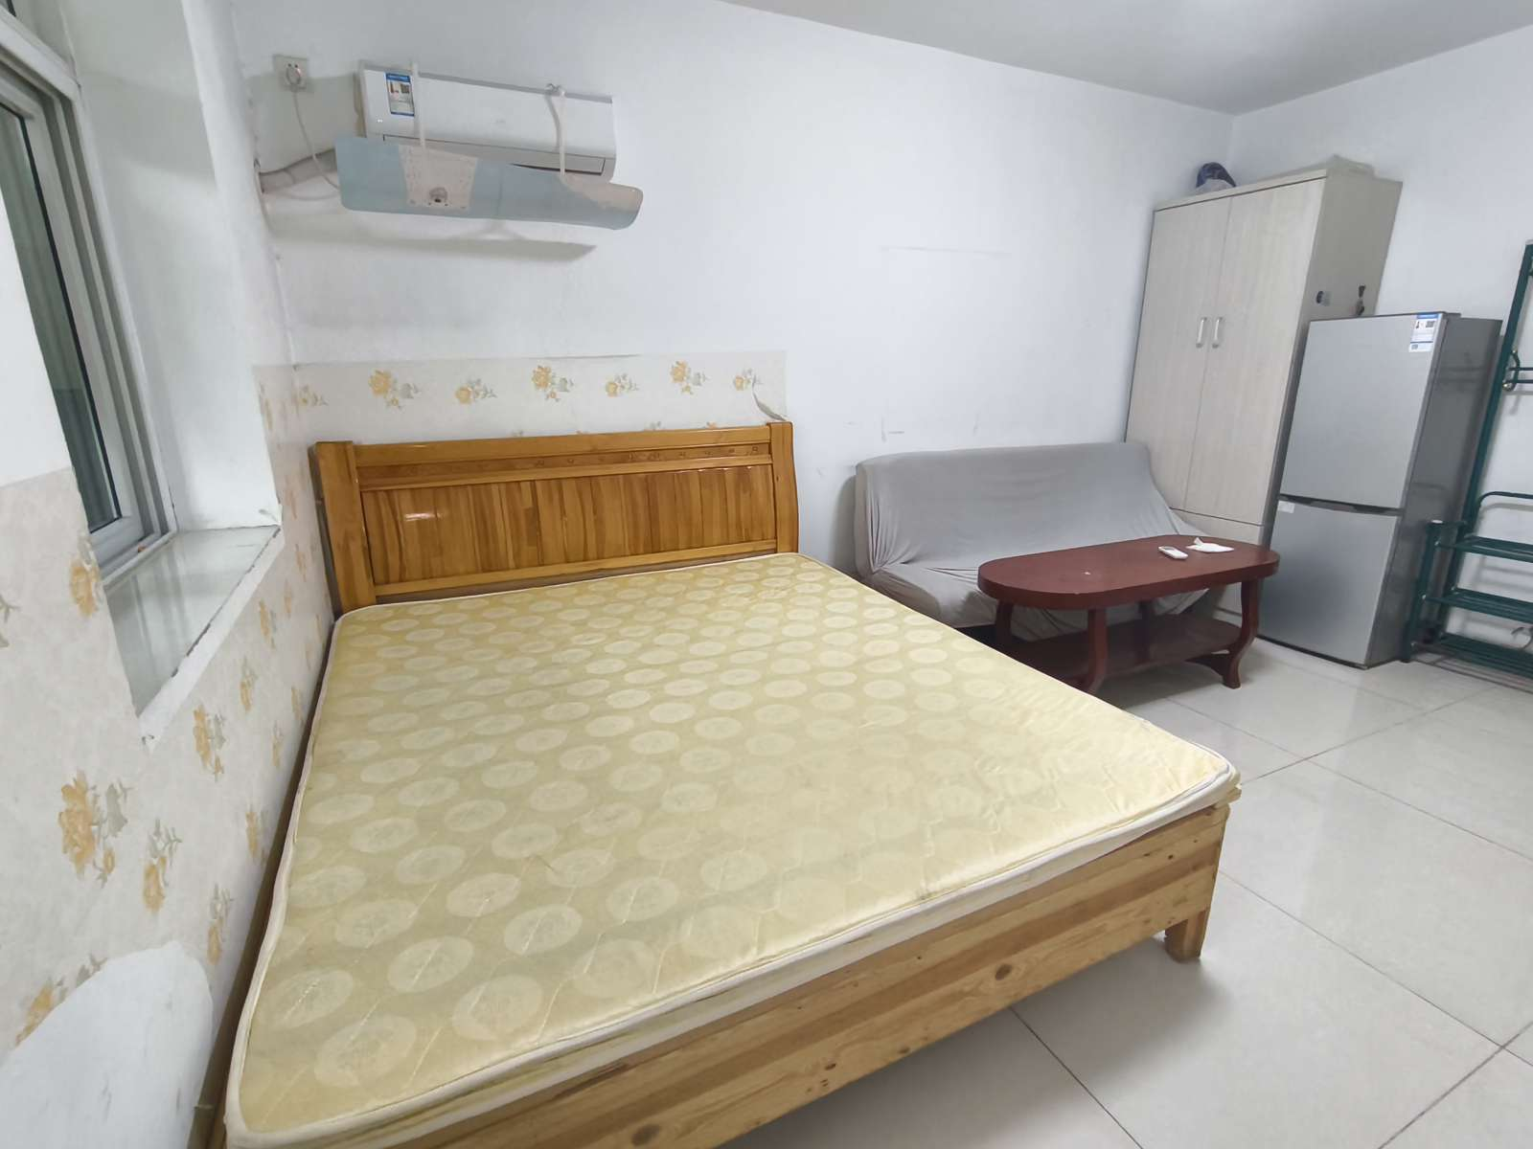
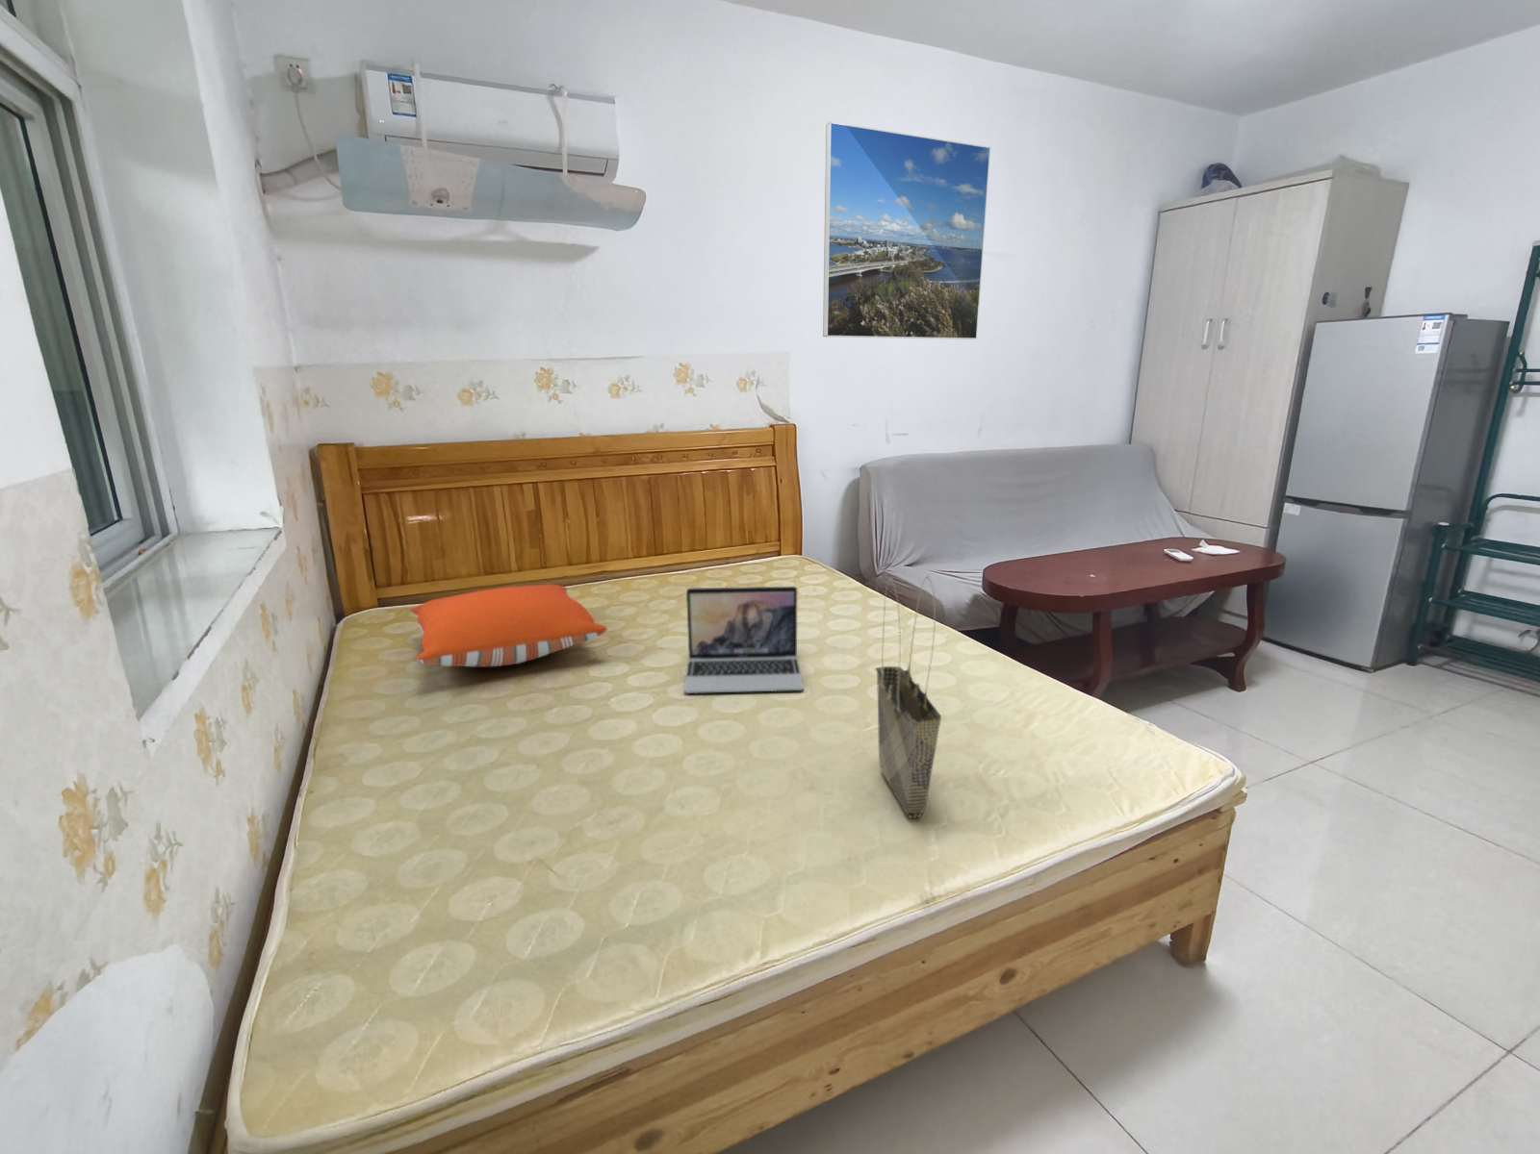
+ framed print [822,121,992,341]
+ tote bag [874,575,942,819]
+ pillow [409,584,609,668]
+ laptop [684,585,805,695]
